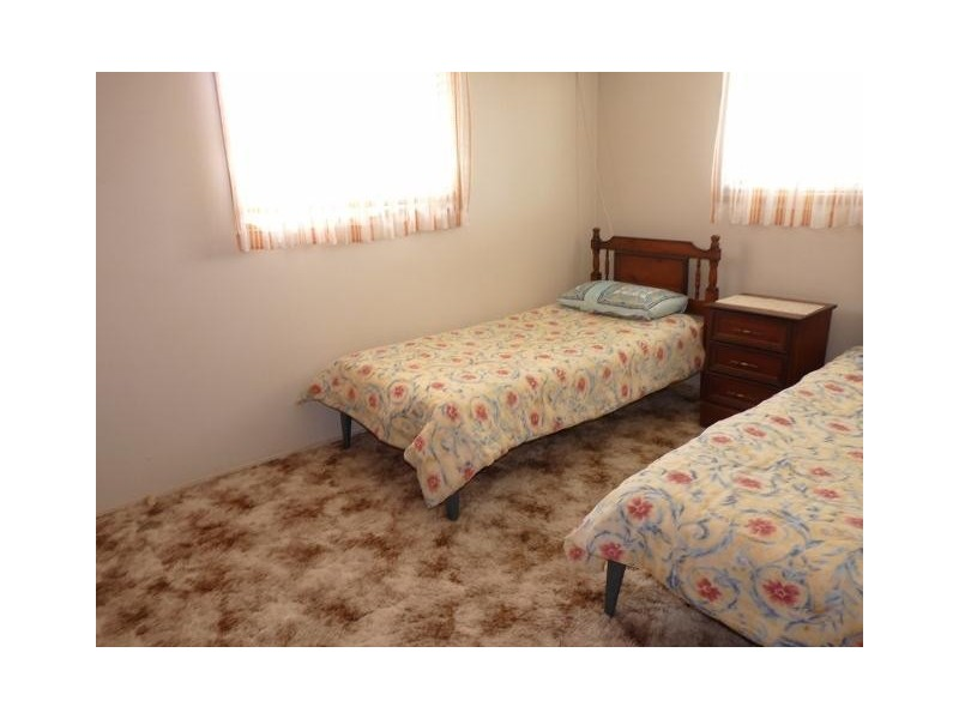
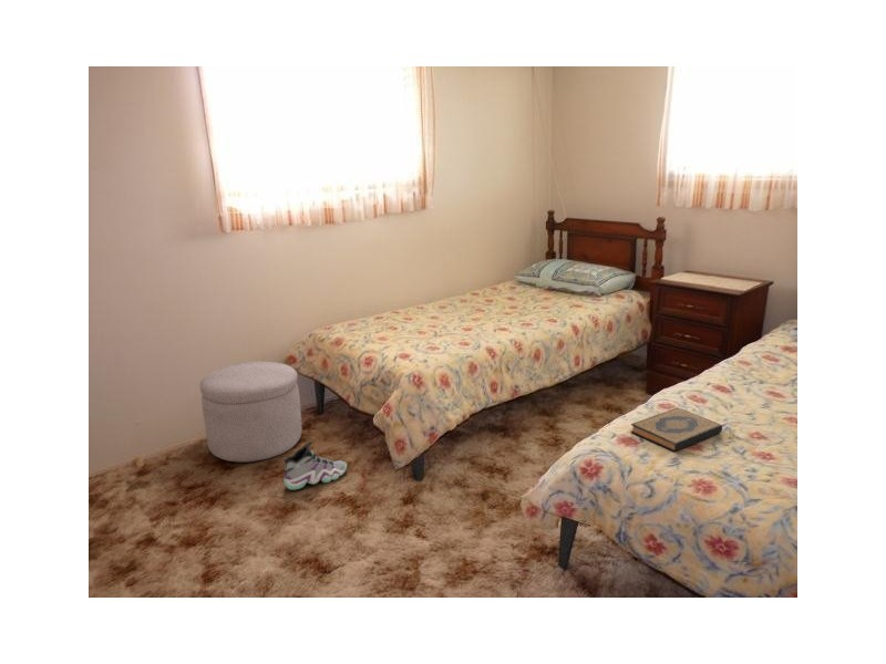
+ hardback book [629,406,723,453]
+ sneaker [282,439,348,491]
+ ottoman [198,360,302,463]
